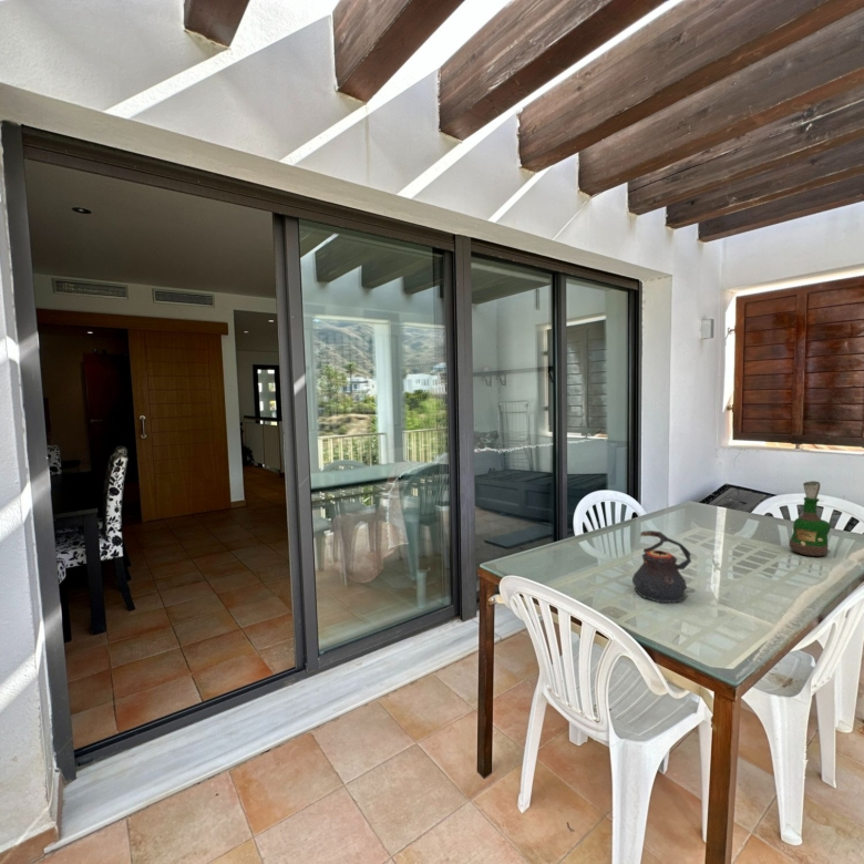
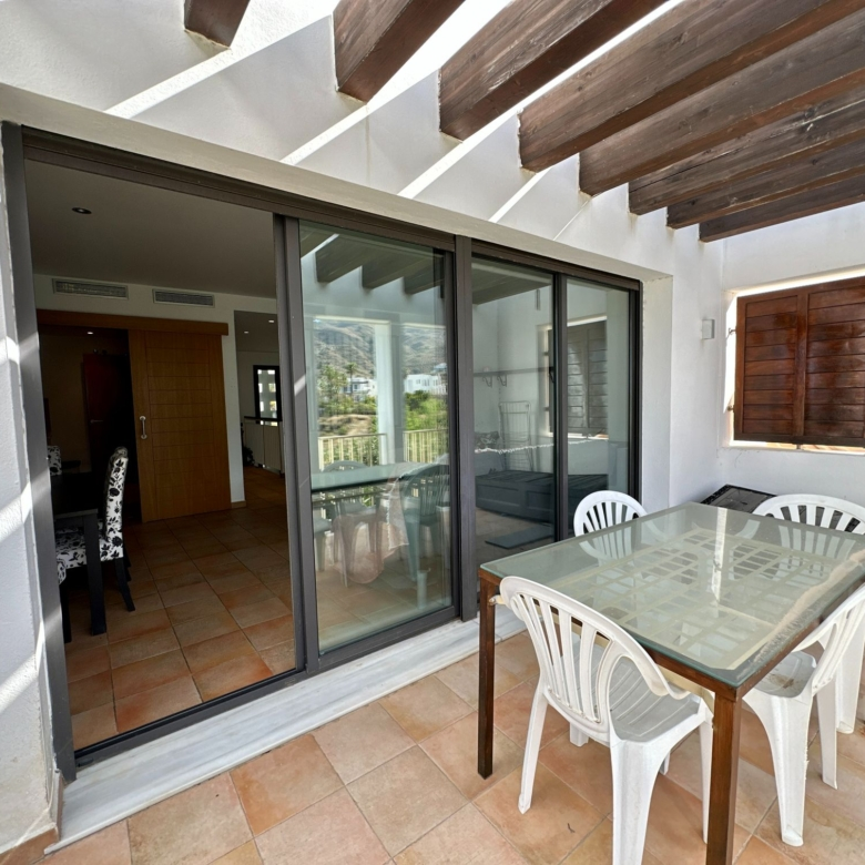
- teapot [631,529,692,604]
- grog bottle [789,480,832,557]
